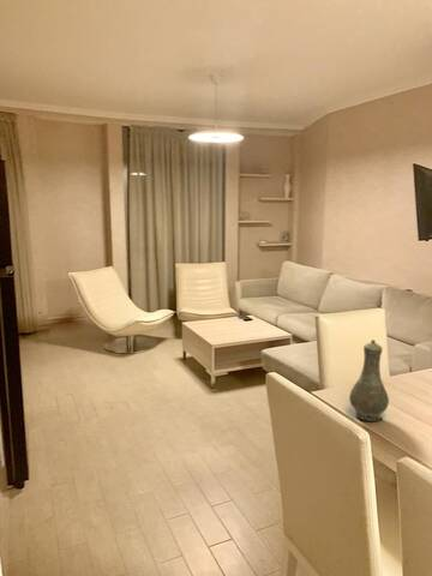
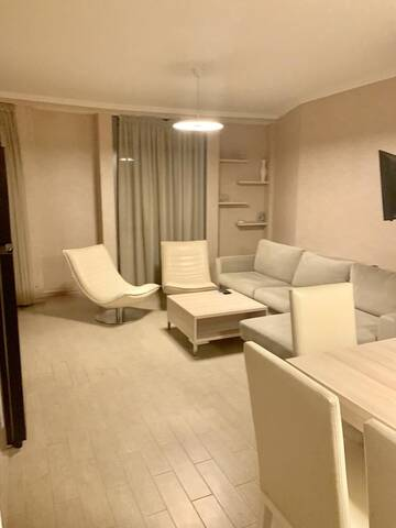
- vase [348,338,390,422]
